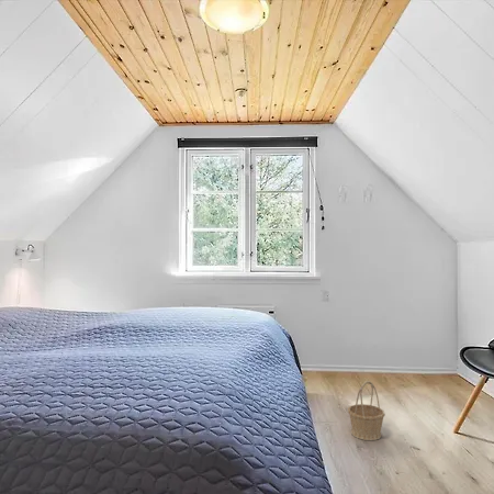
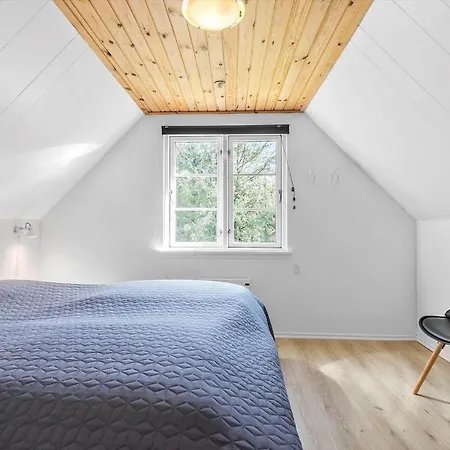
- basket [347,380,385,441]
